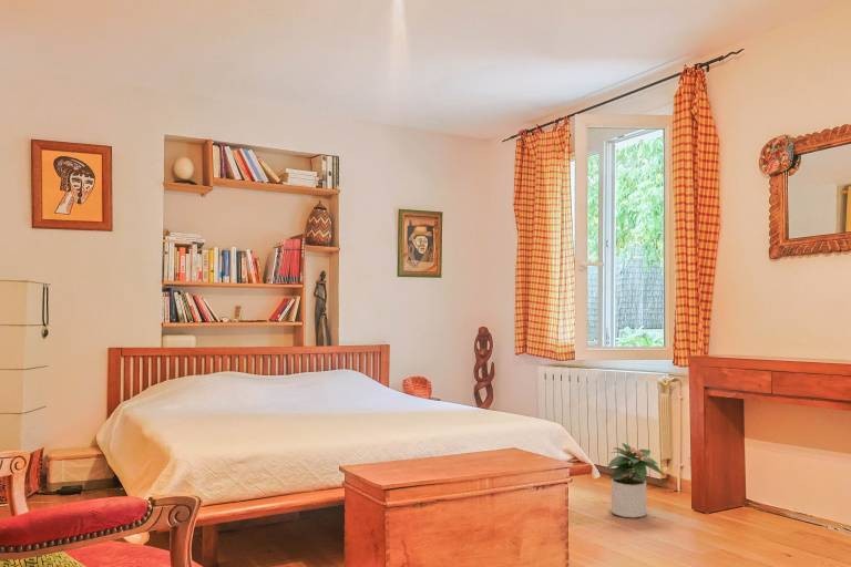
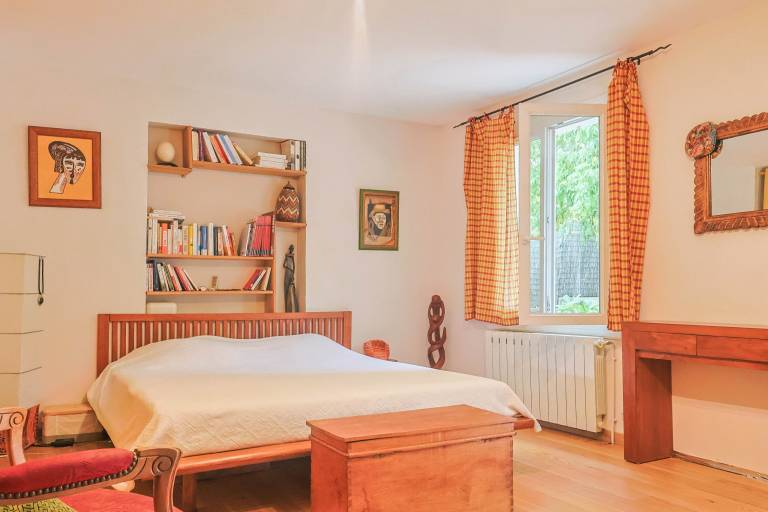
- potted plant [606,442,665,519]
